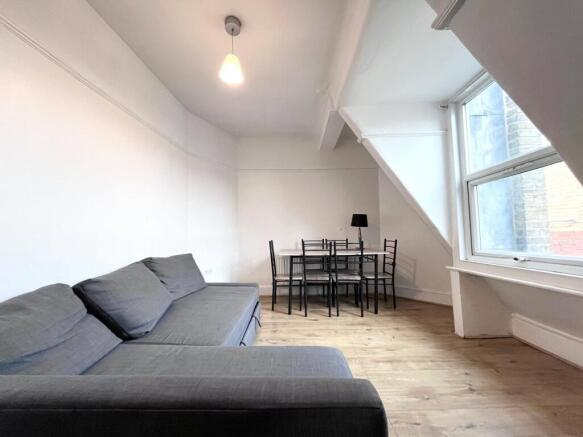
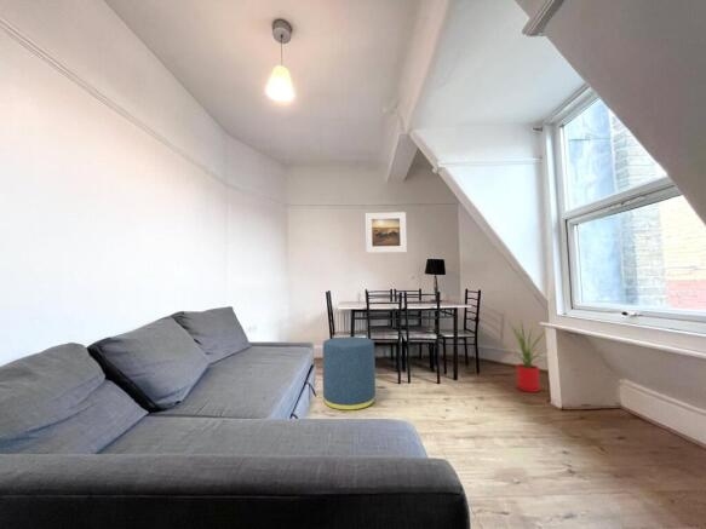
+ house plant [494,315,549,393]
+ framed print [365,211,408,254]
+ ottoman [322,335,377,412]
